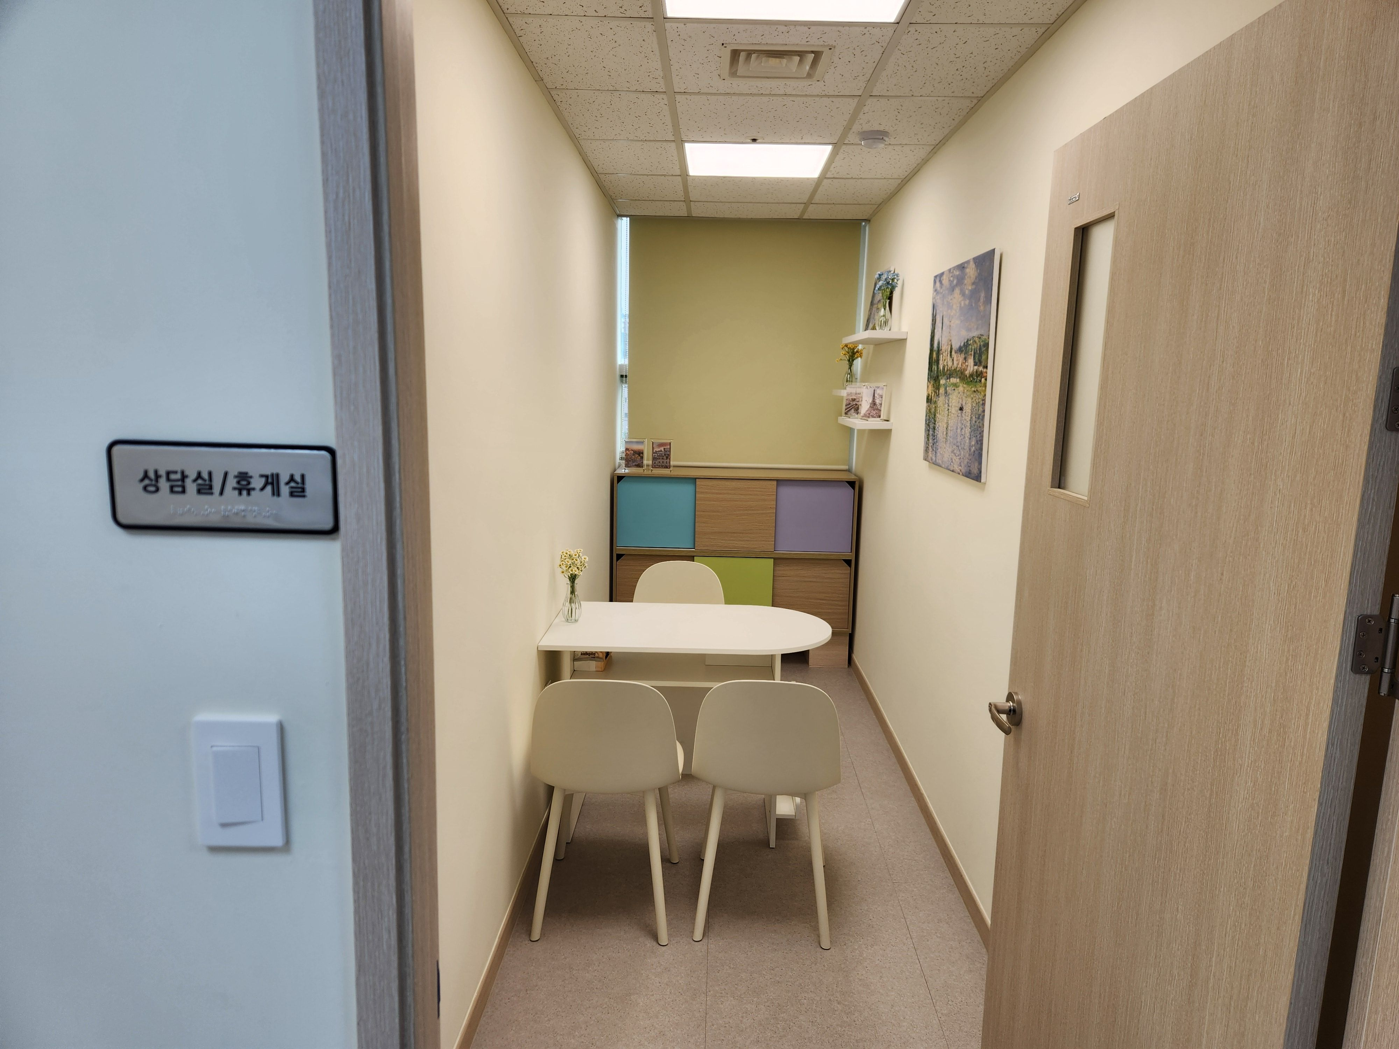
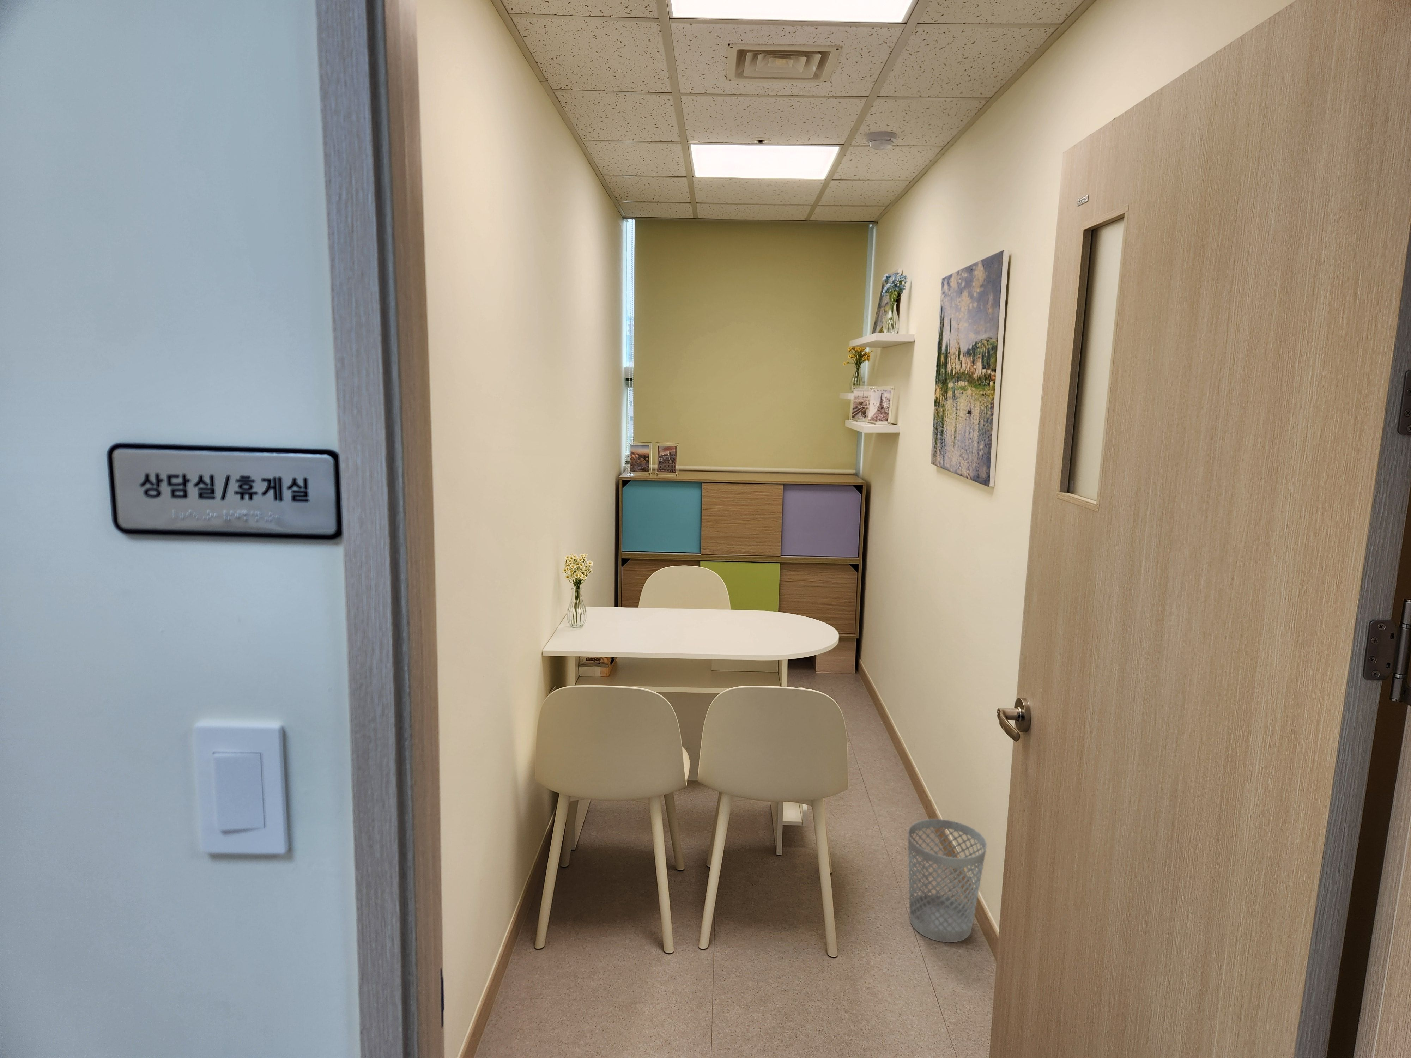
+ wastebasket [908,819,988,942]
